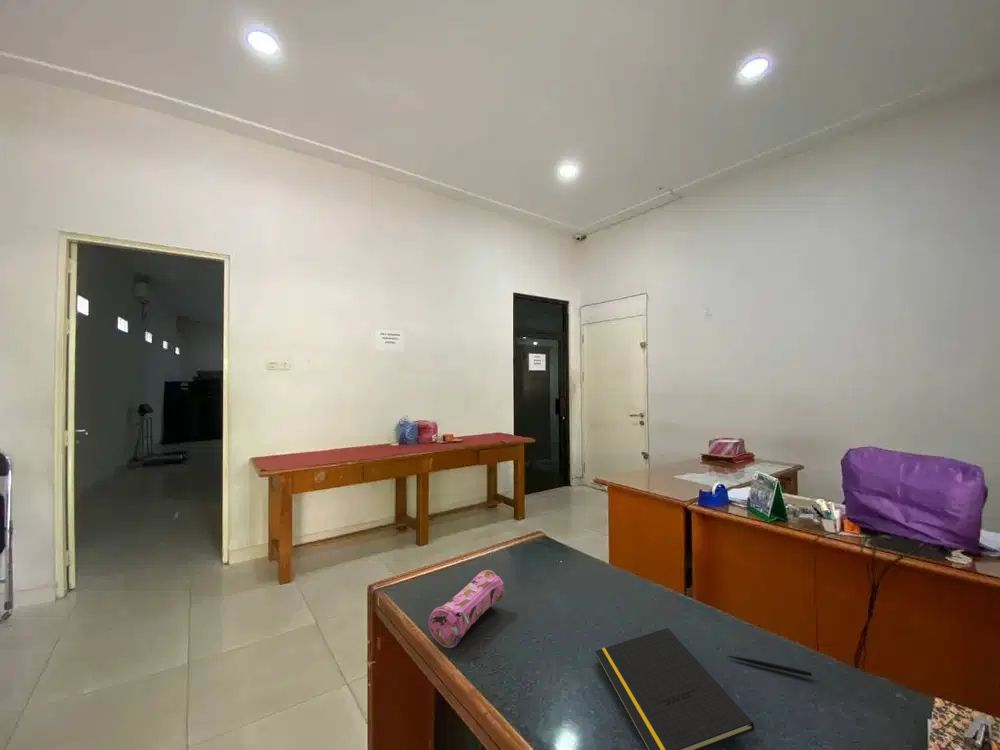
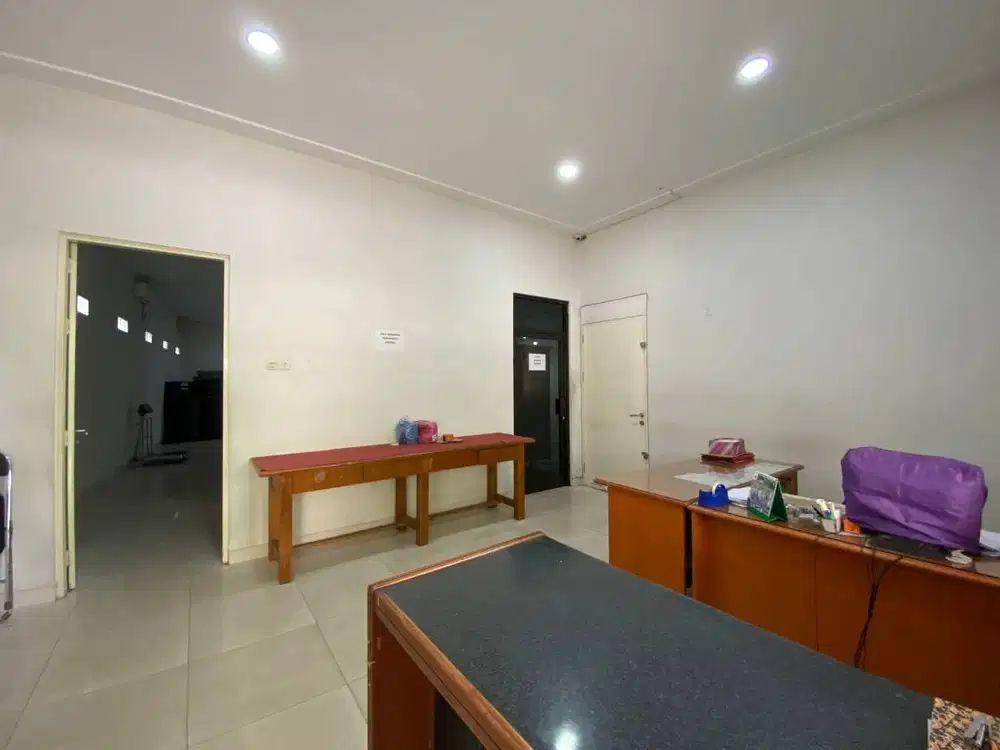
- pencil case [428,569,506,649]
- pen [727,655,813,677]
- notepad [594,627,755,750]
